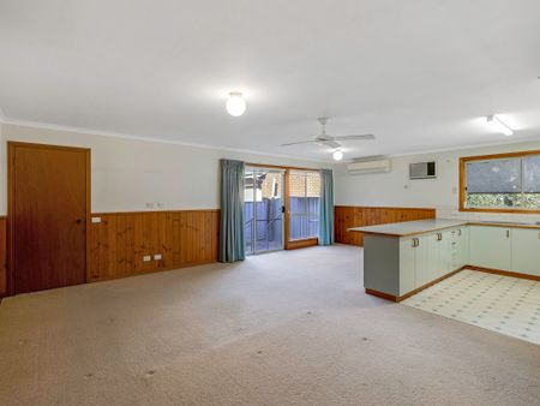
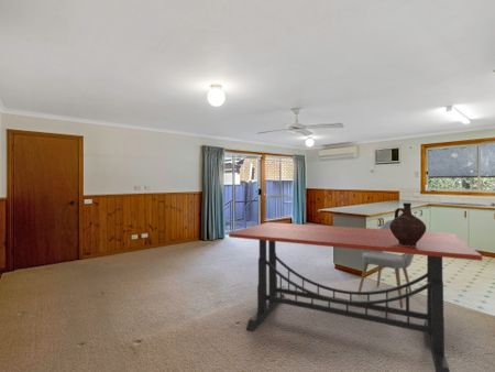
+ dining table [228,221,483,372]
+ chair [358,219,416,309]
+ ceramic jug [389,203,427,247]
